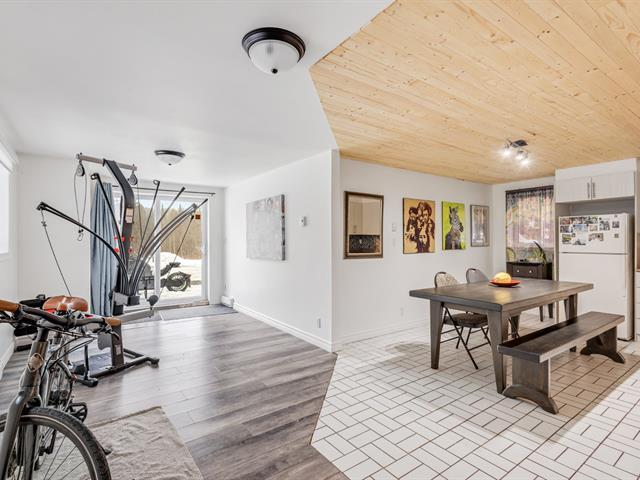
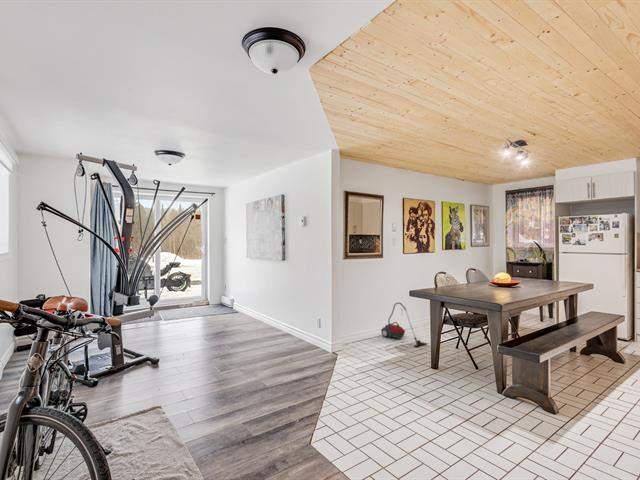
+ vacuum cleaner [380,302,428,348]
